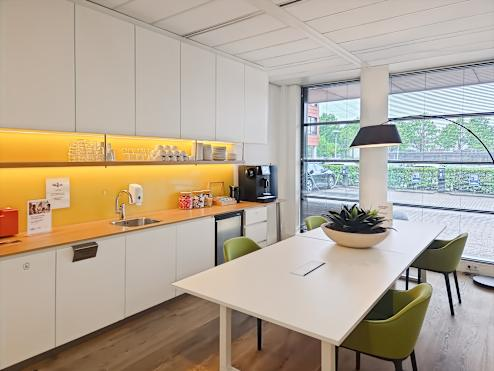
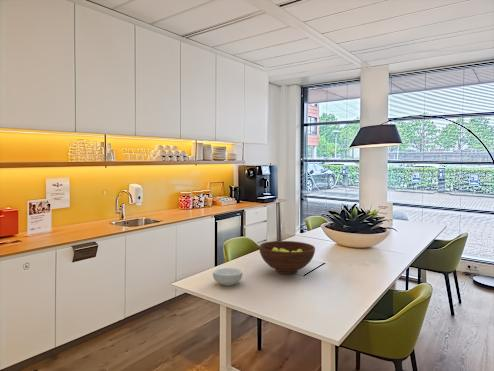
+ fruit bowl [258,240,316,275]
+ cereal bowl [212,267,243,287]
